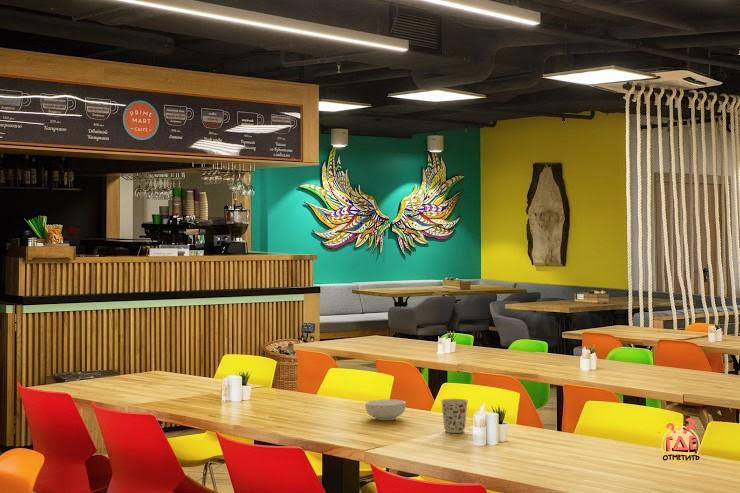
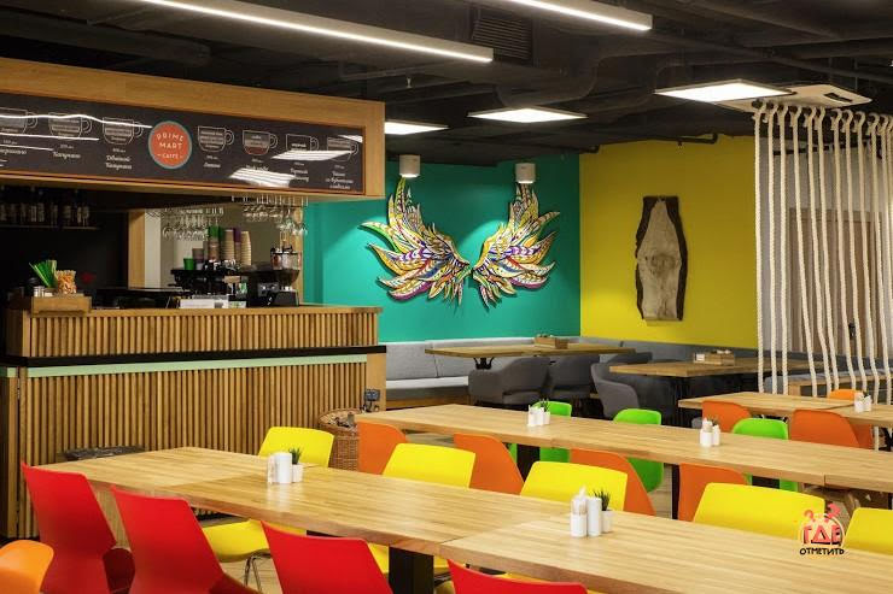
- cereal bowl [364,398,407,421]
- cup [440,398,469,434]
